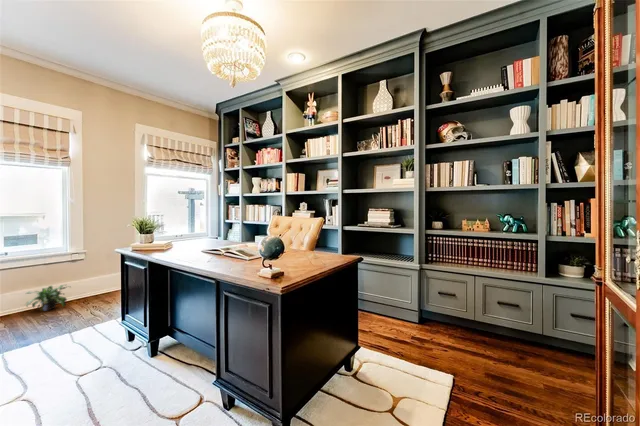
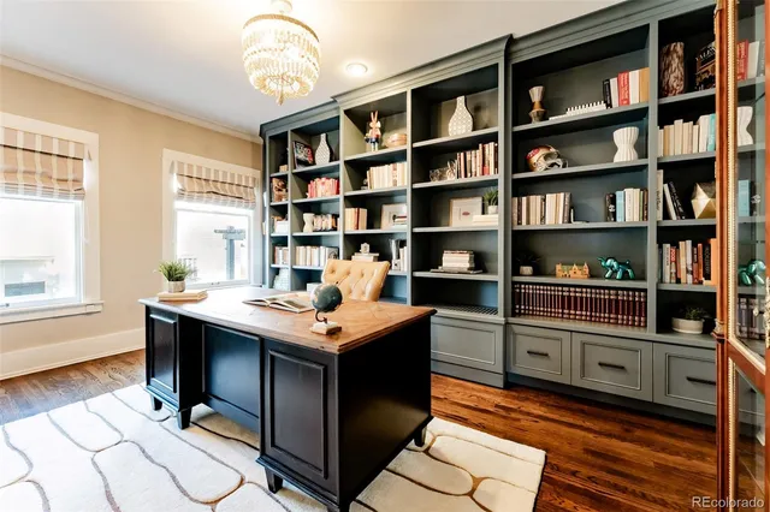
- potted plant [23,283,72,312]
